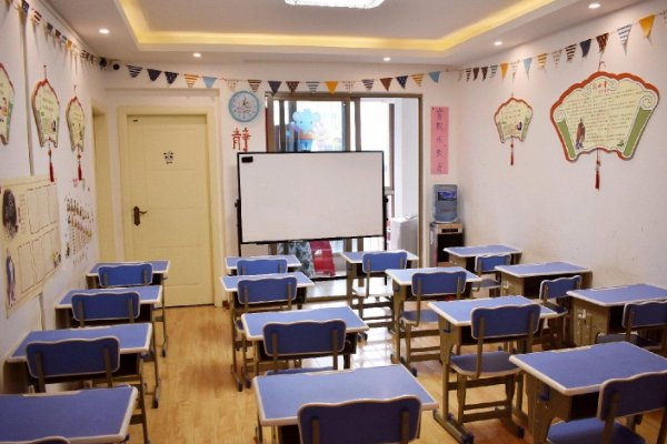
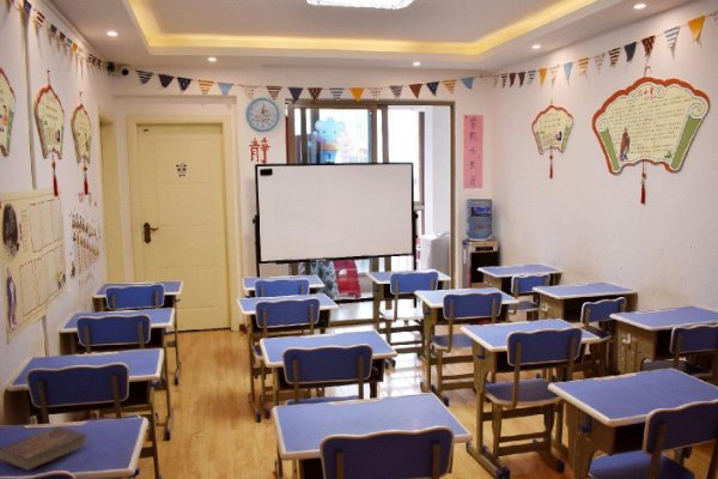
+ book [0,425,90,472]
